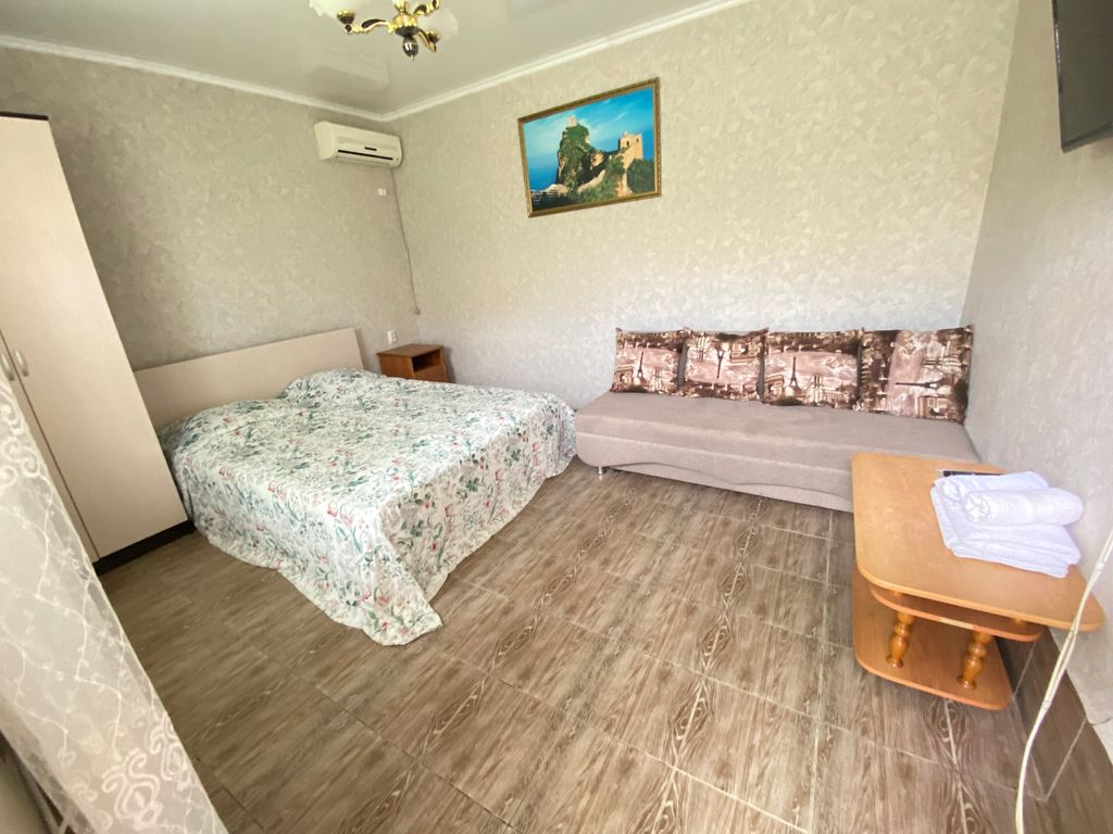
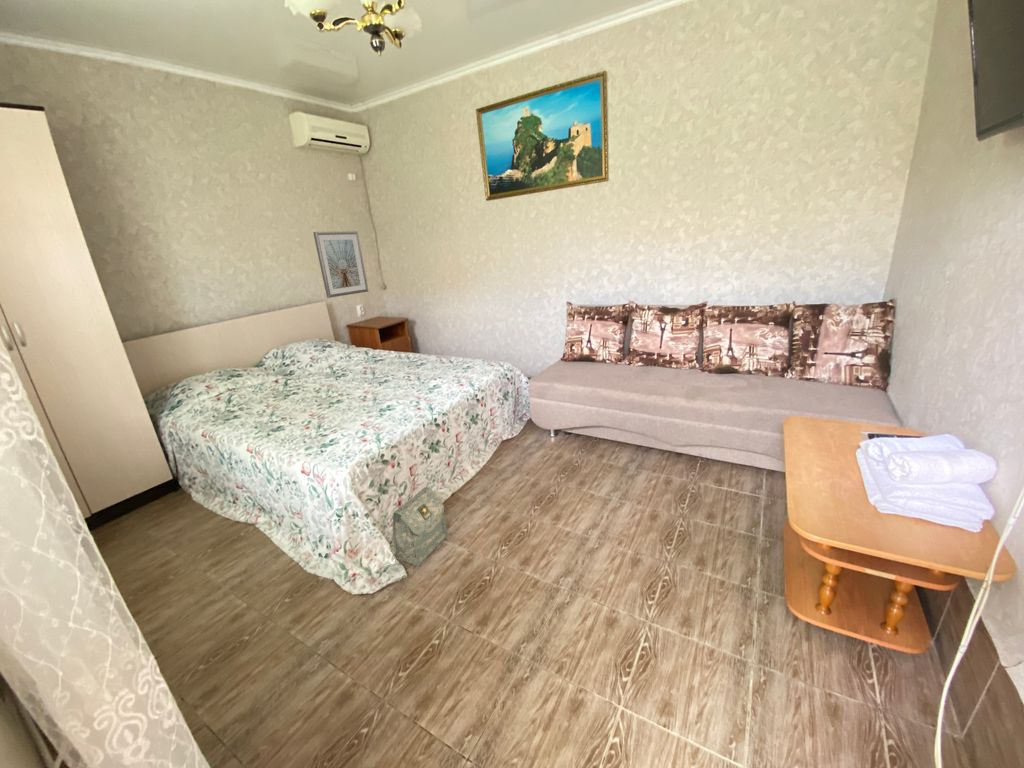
+ picture frame [312,230,369,299]
+ bag [392,486,449,568]
